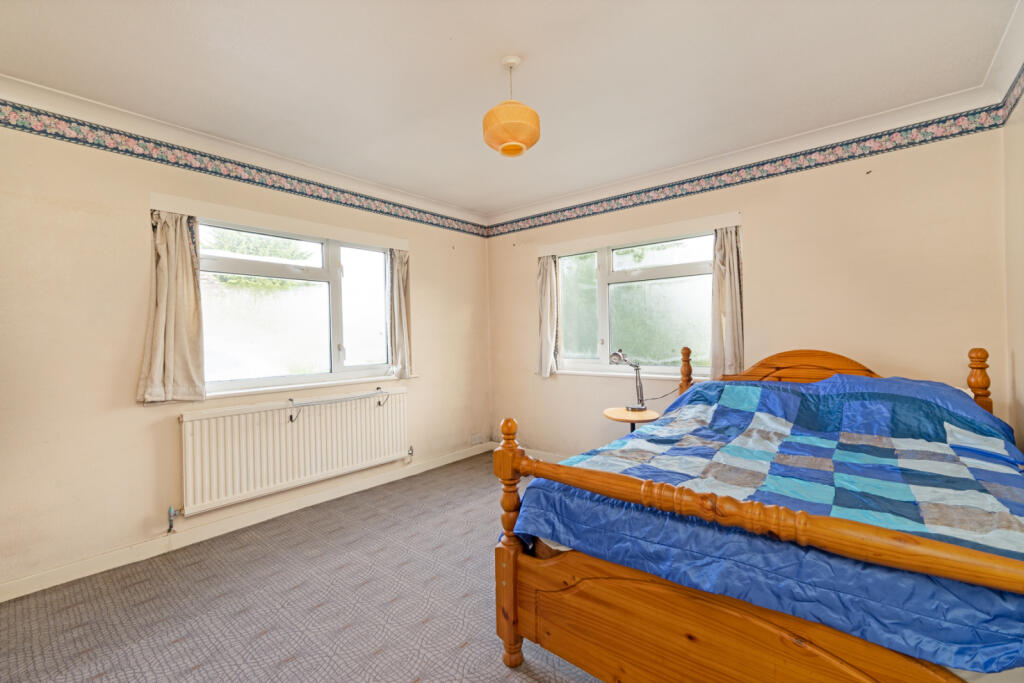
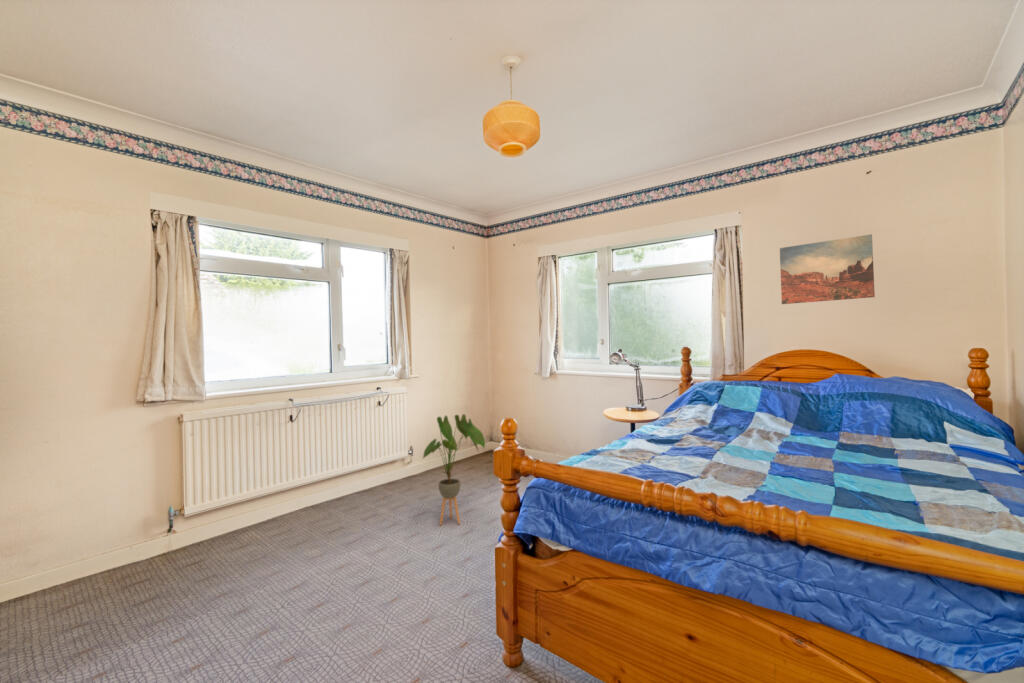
+ house plant [421,413,486,526]
+ wall art [779,233,876,305]
